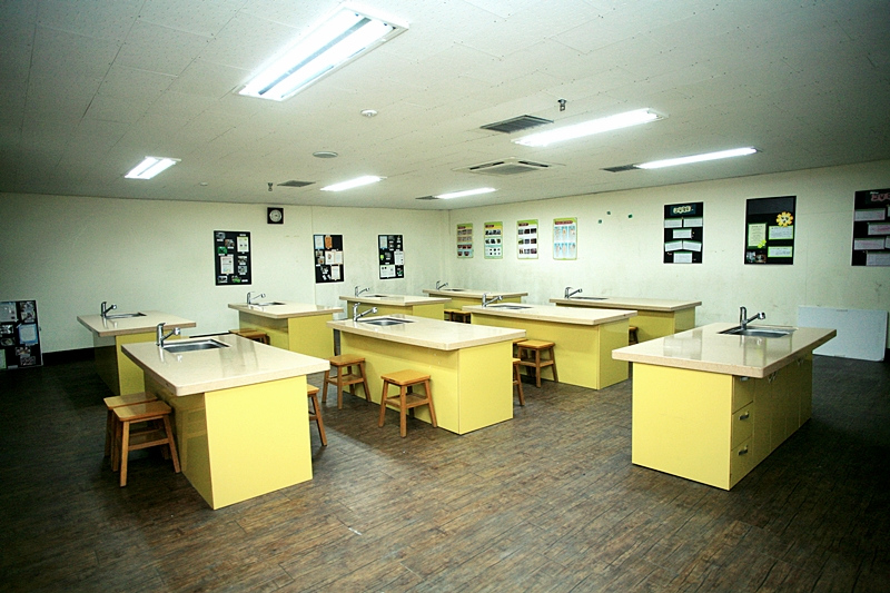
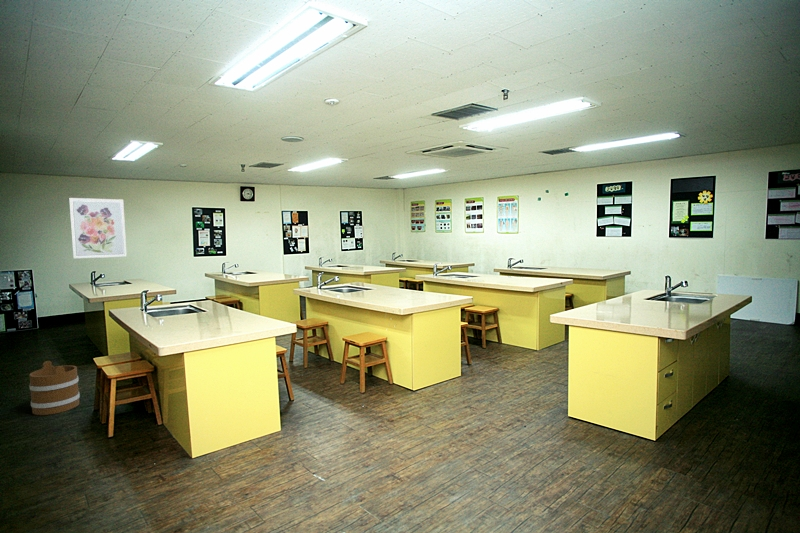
+ wall art [68,197,127,259]
+ bucket [28,360,81,416]
